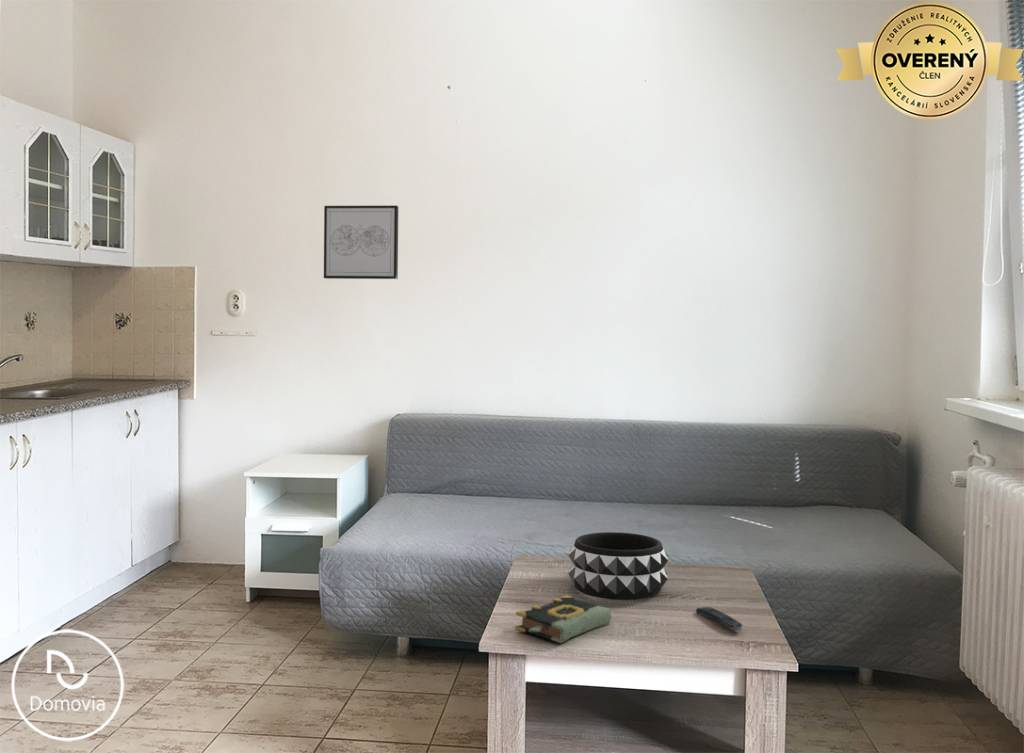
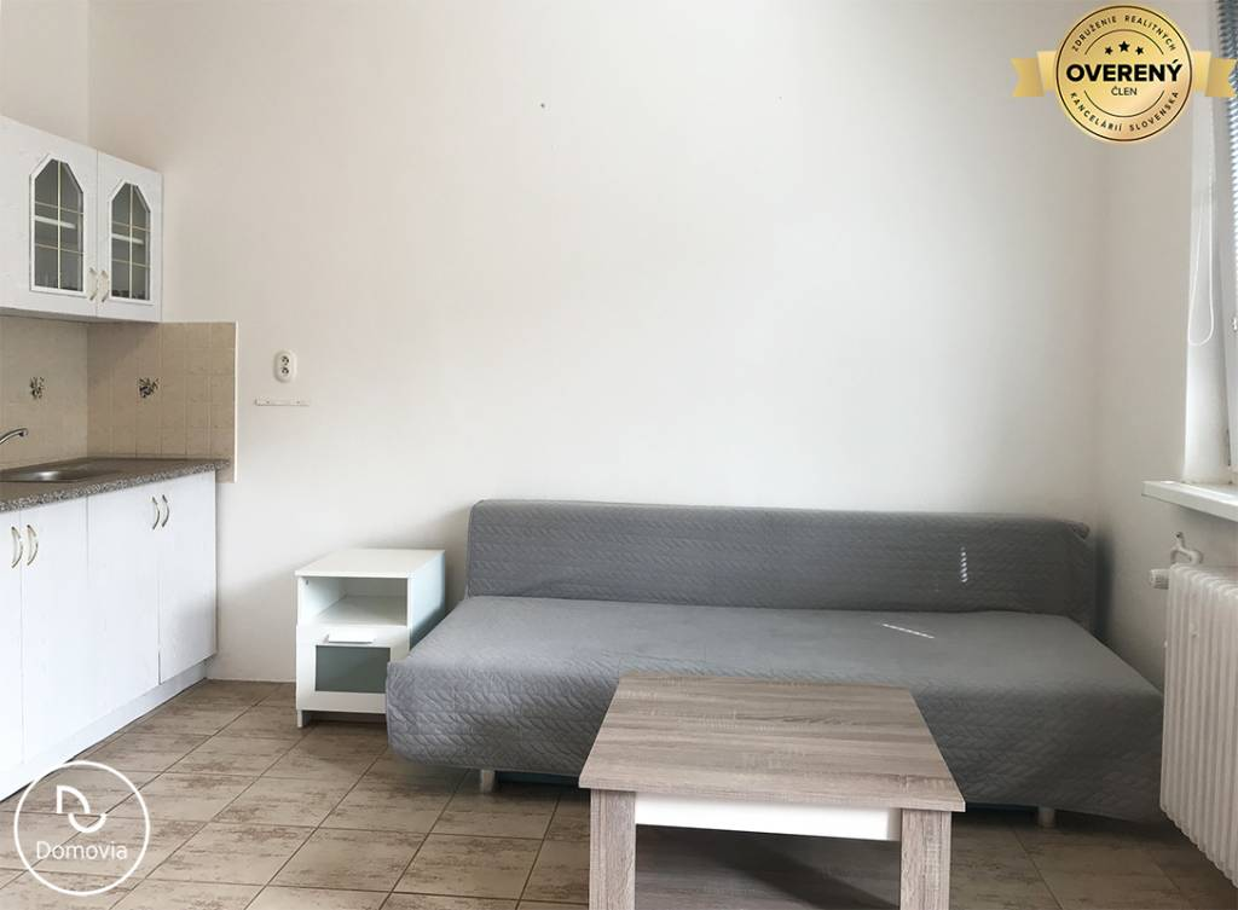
- decorative bowl [567,531,669,601]
- wall art [323,205,399,280]
- book [514,594,612,644]
- remote control [695,606,744,632]
